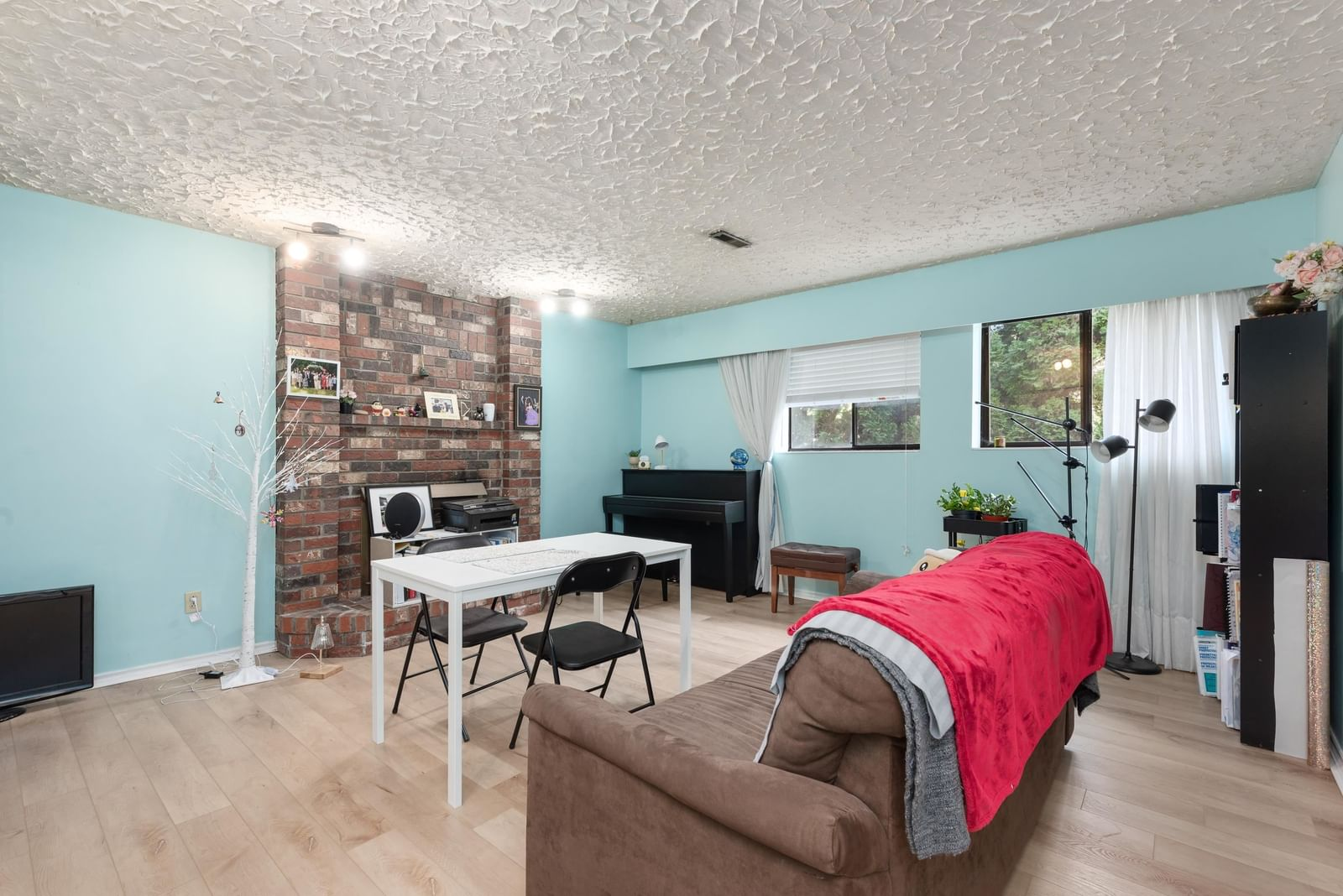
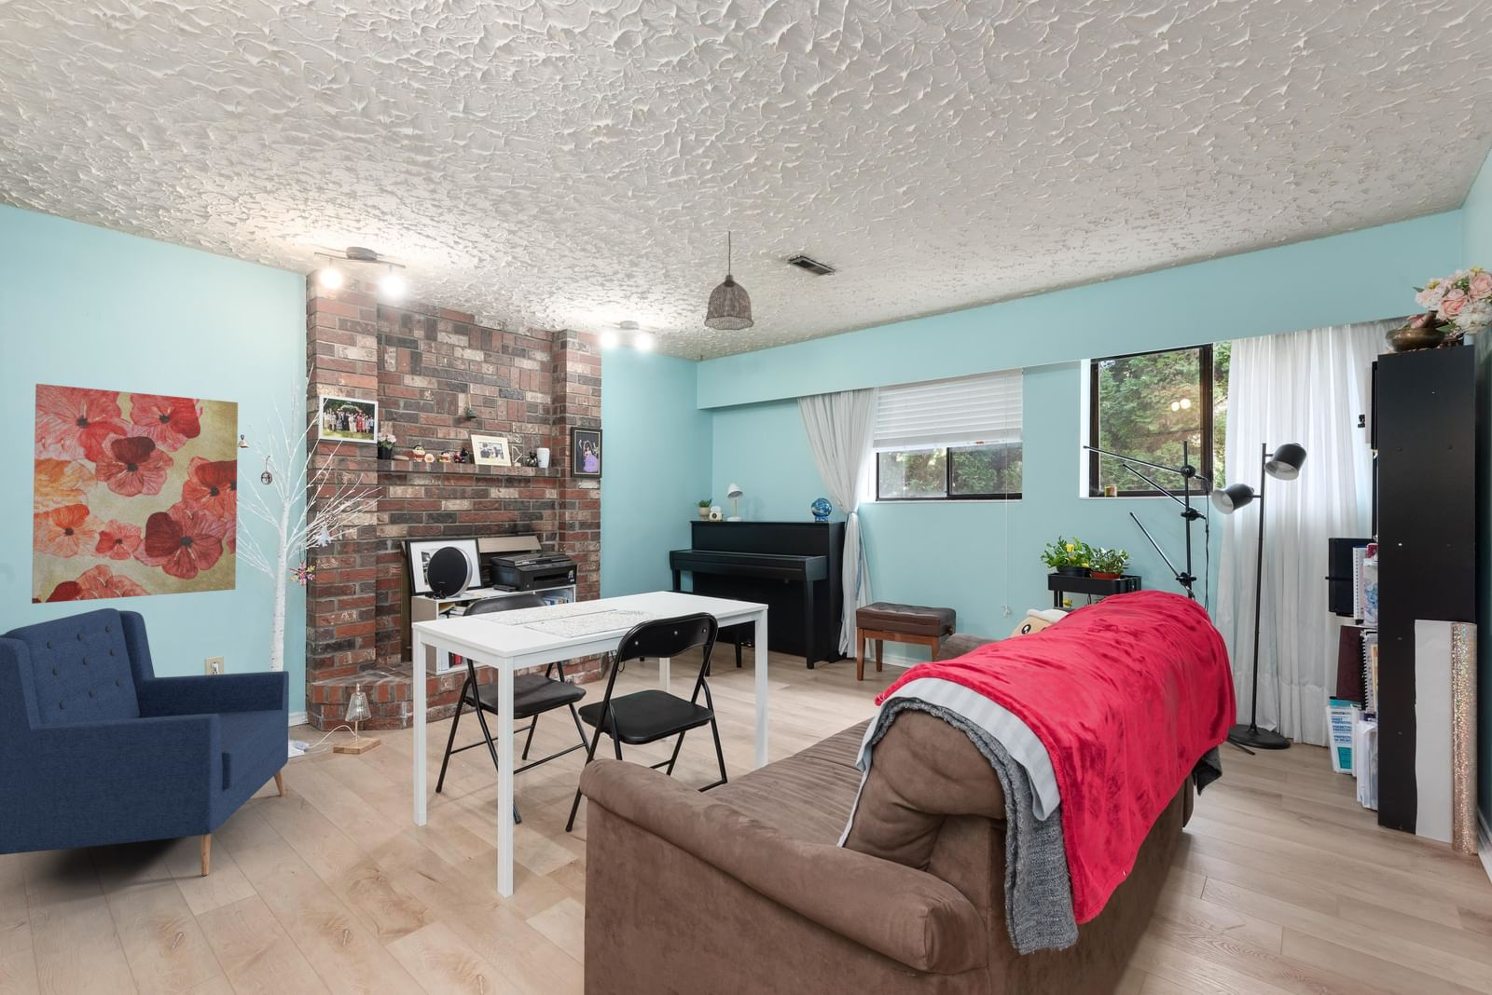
+ wall art [31,383,239,604]
+ pendant lamp [703,230,755,331]
+ armchair [0,607,290,876]
